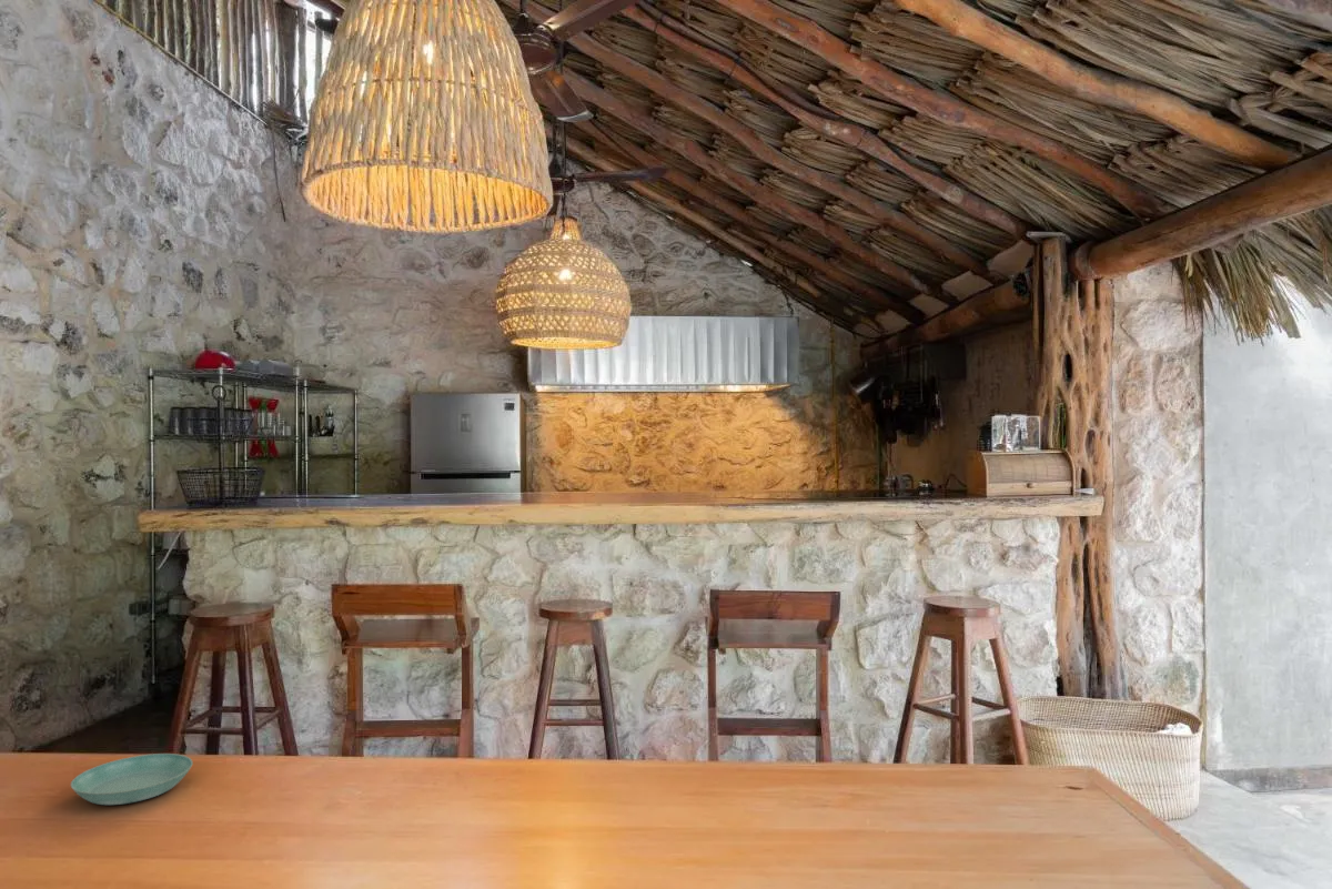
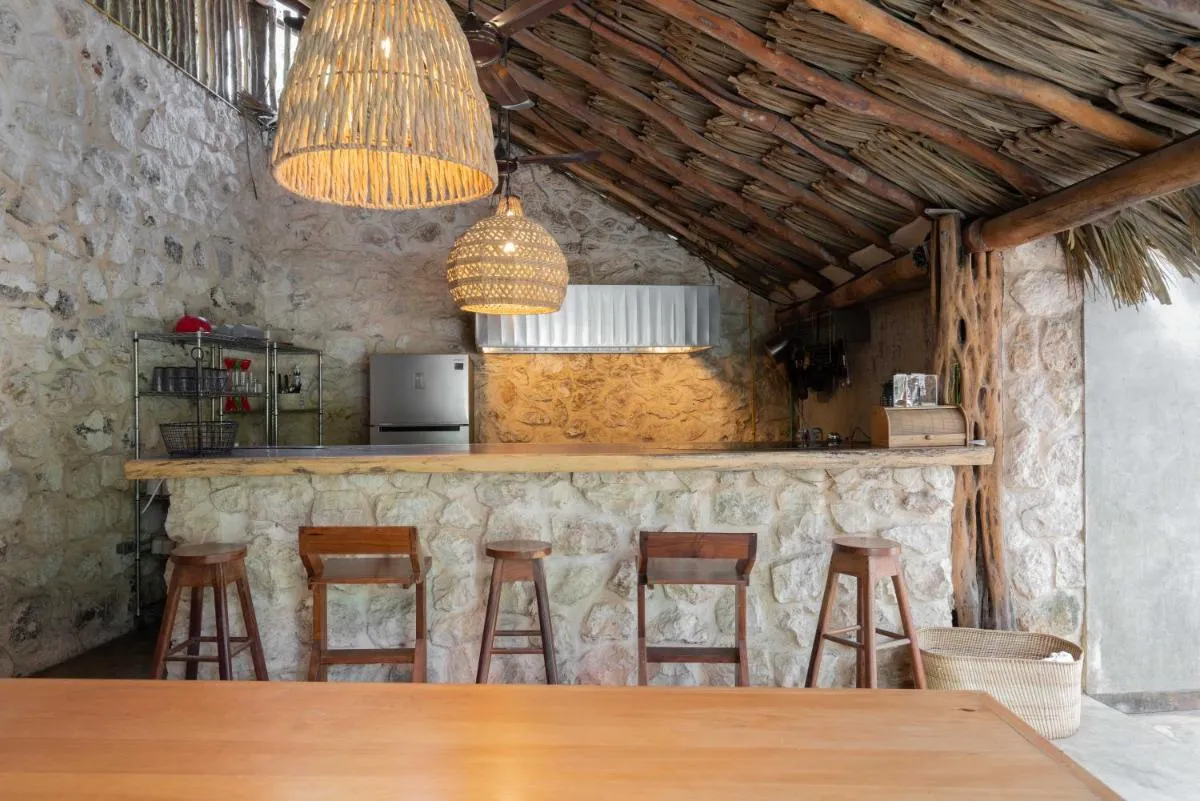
- saucer [70,752,194,806]
